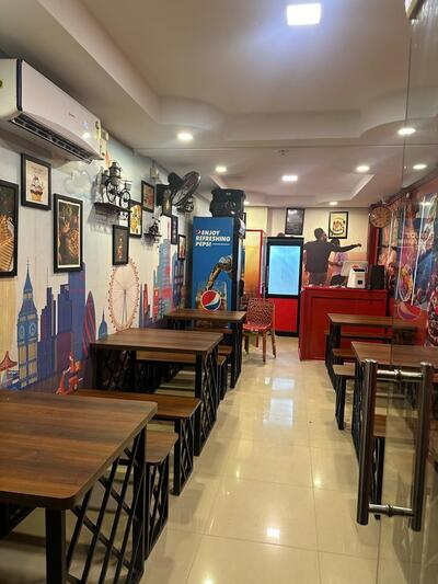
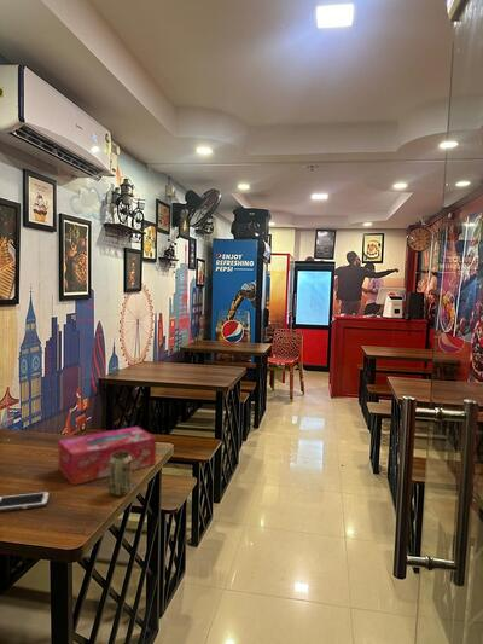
+ tissue box [58,425,157,486]
+ beverage can [109,451,133,497]
+ cell phone [0,491,51,512]
